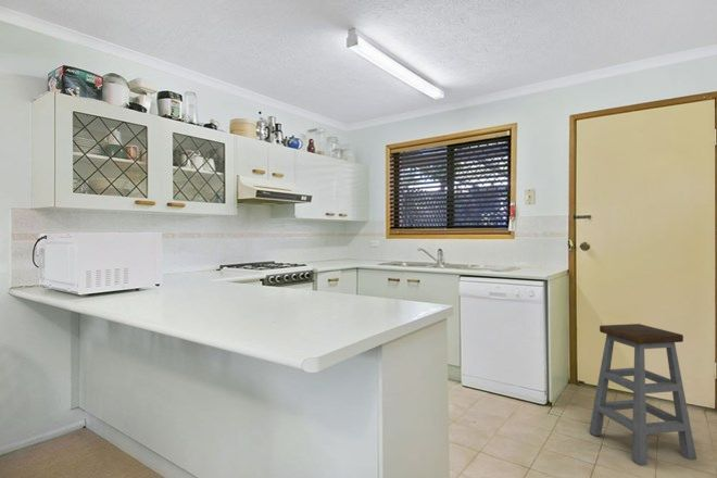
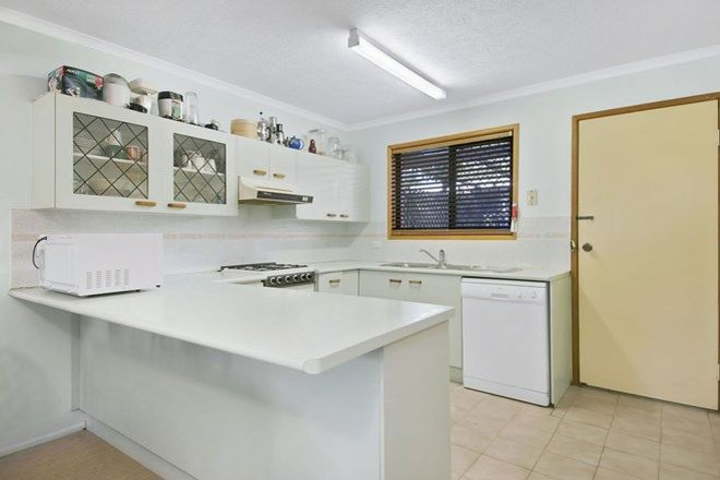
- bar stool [588,323,697,467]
